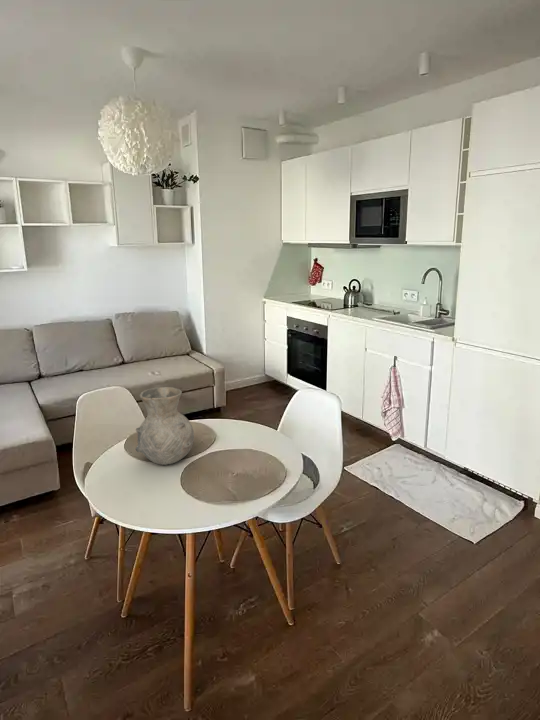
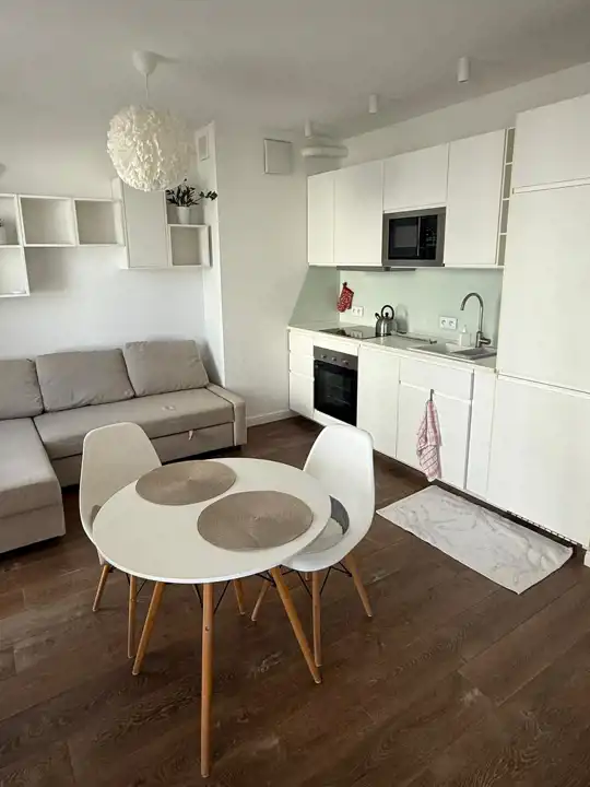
- vase [135,386,195,466]
